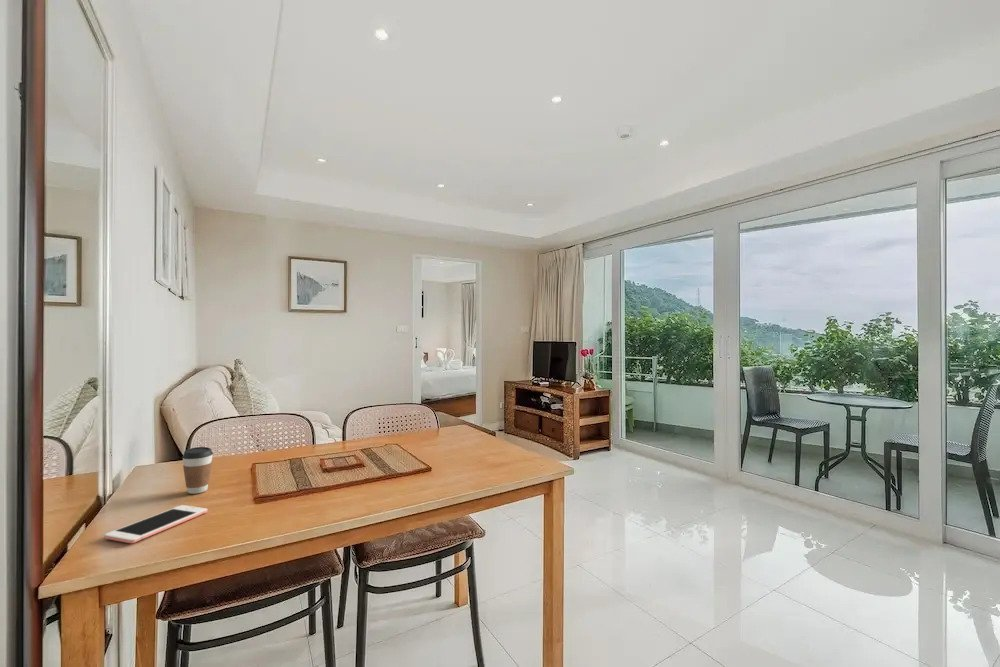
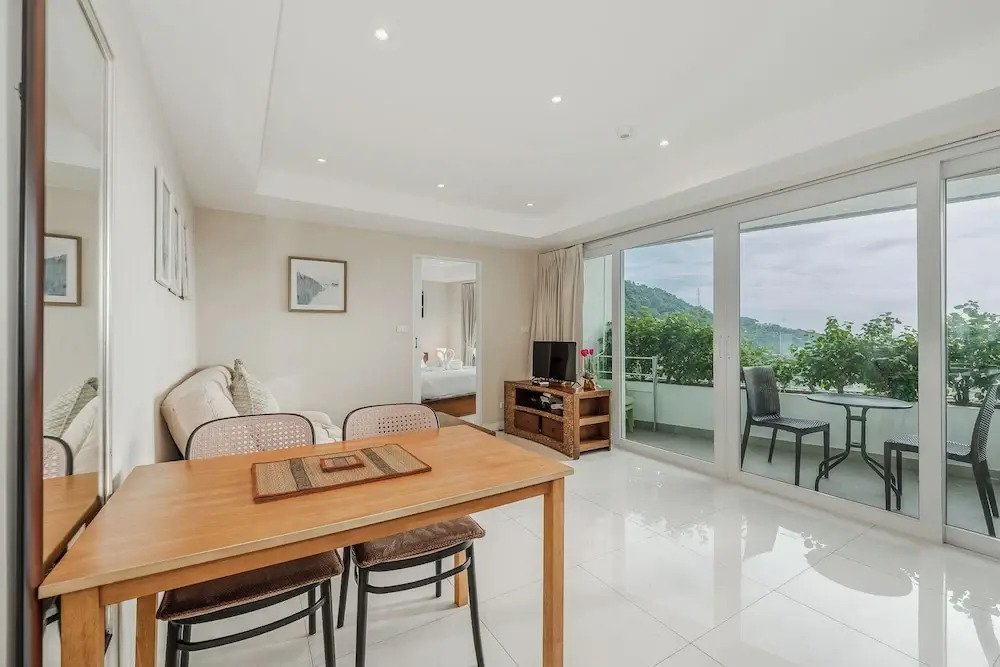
- cell phone [104,504,208,544]
- coffee cup [181,446,214,495]
